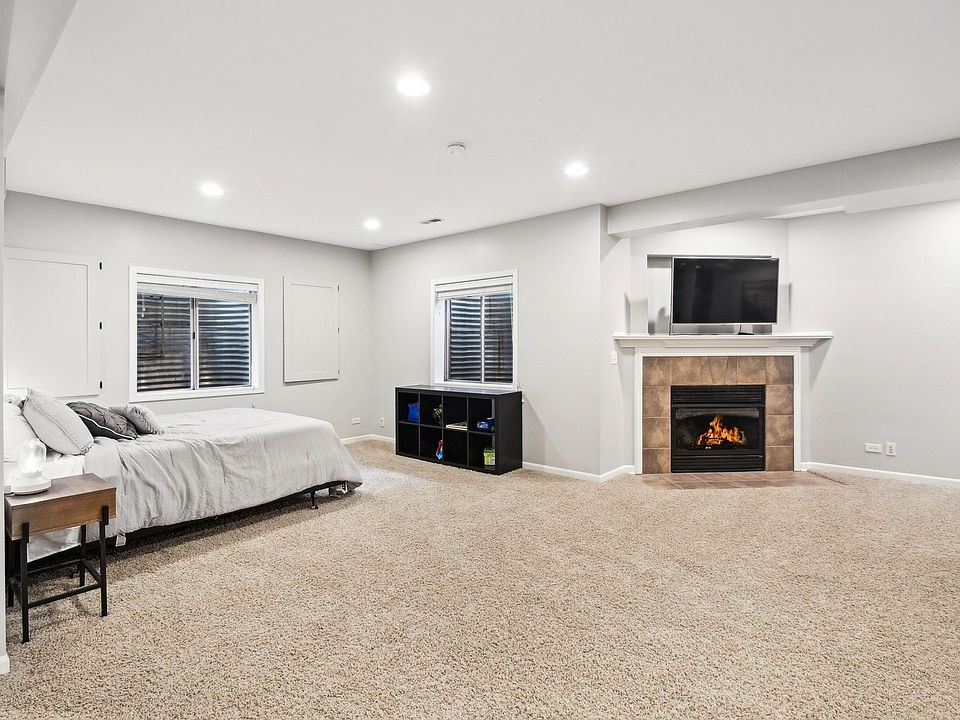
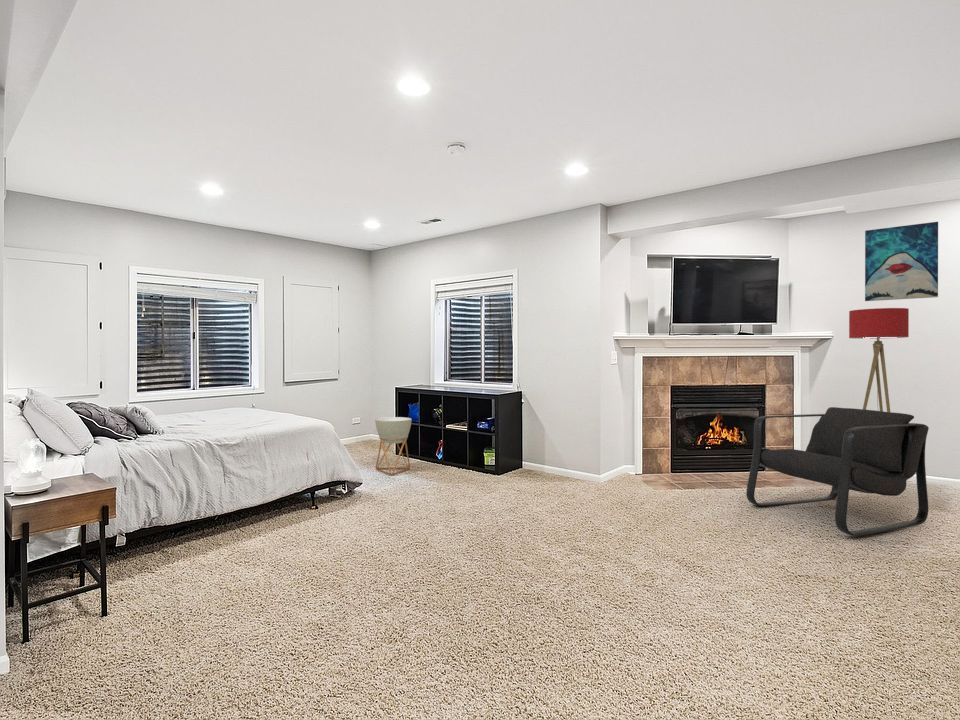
+ planter [374,416,413,476]
+ wall art [864,221,939,302]
+ floor lamp [848,307,910,412]
+ armchair [745,406,930,537]
